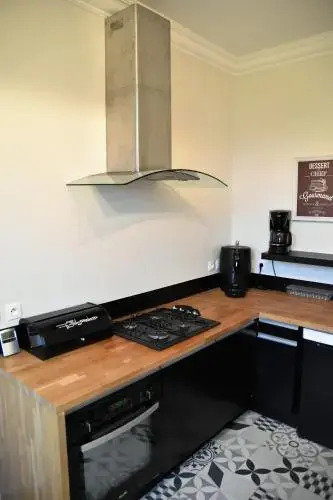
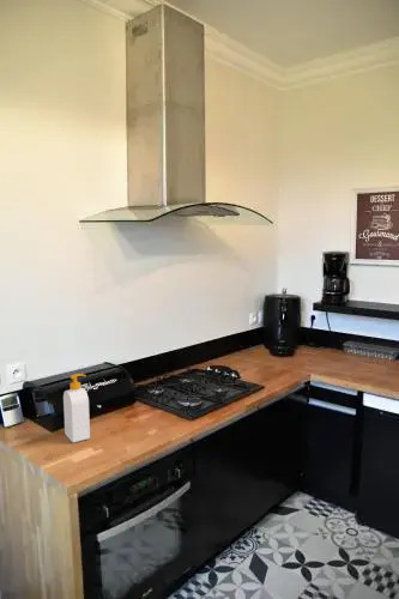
+ soap bottle [62,373,91,443]
